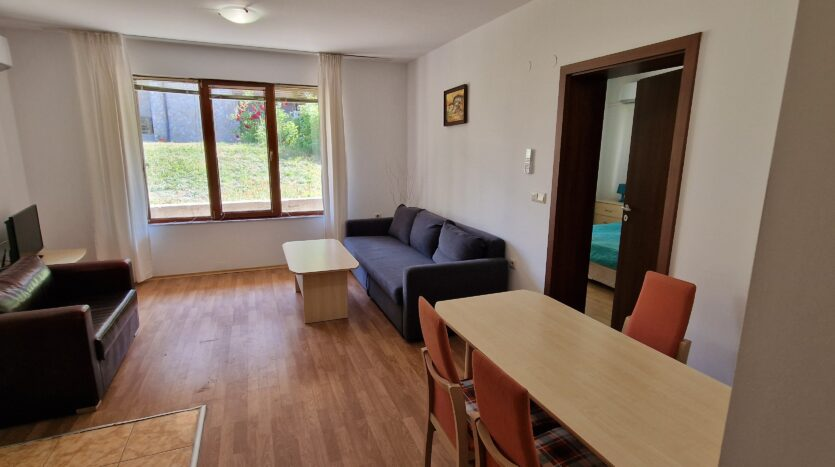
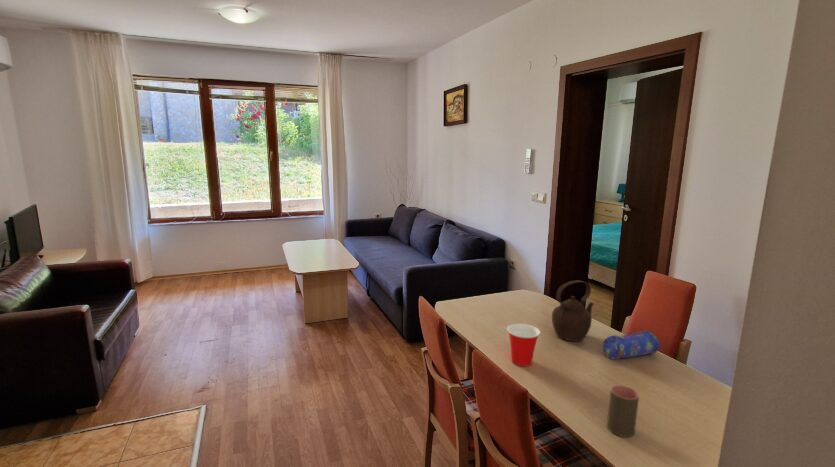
+ pencil case [602,330,660,360]
+ cup [506,323,541,367]
+ cup [606,384,640,438]
+ teapot [551,280,595,342]
